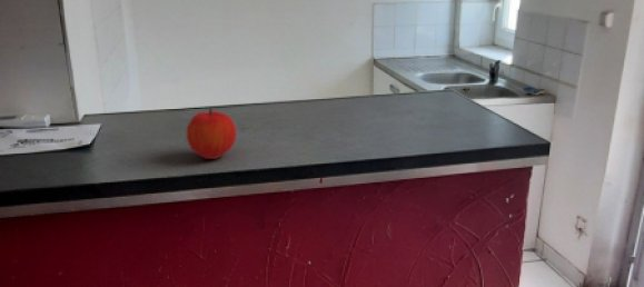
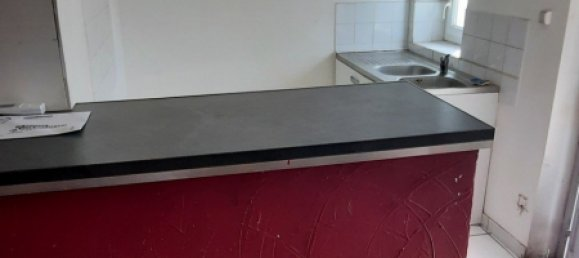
- fruit [186,107,238,160]
